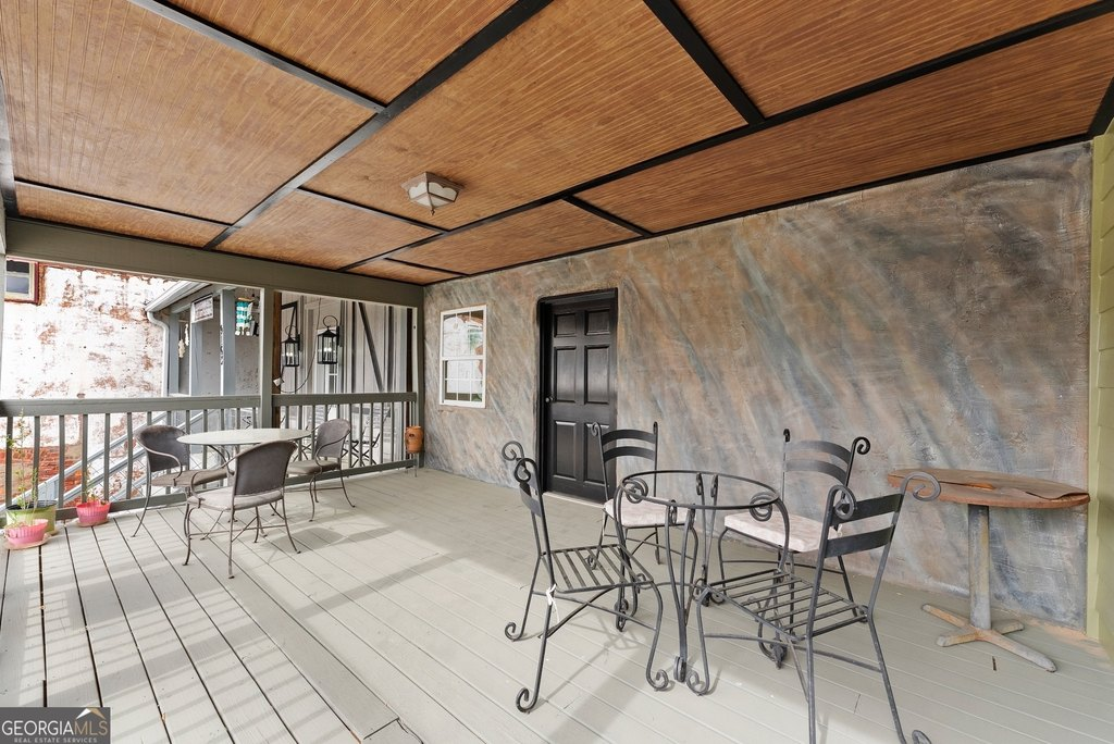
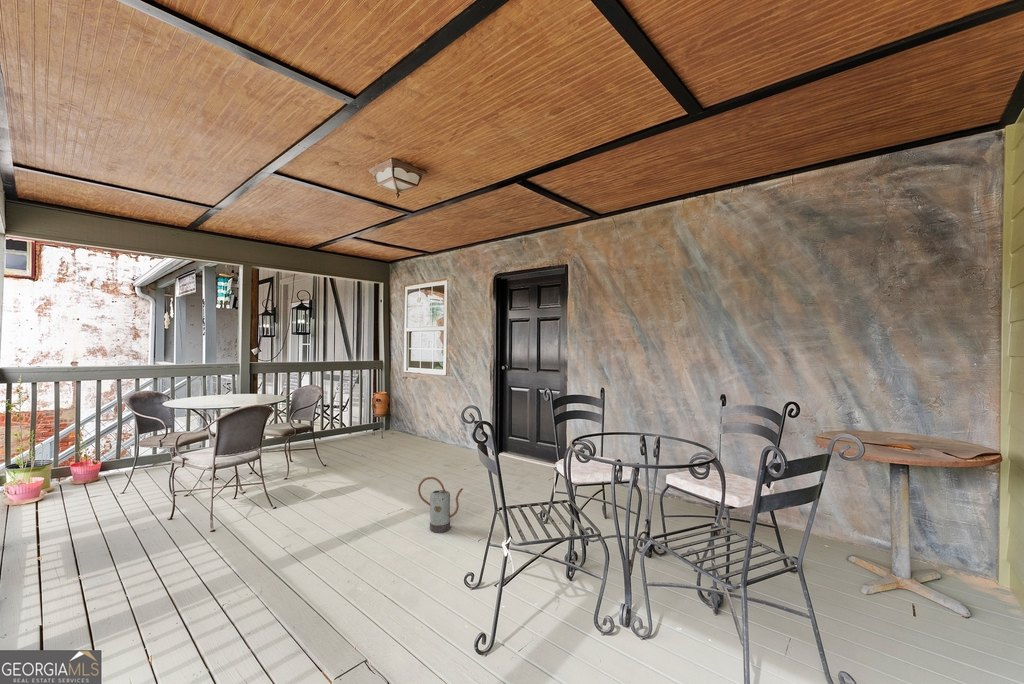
+ watering can [417,476,464,534]
